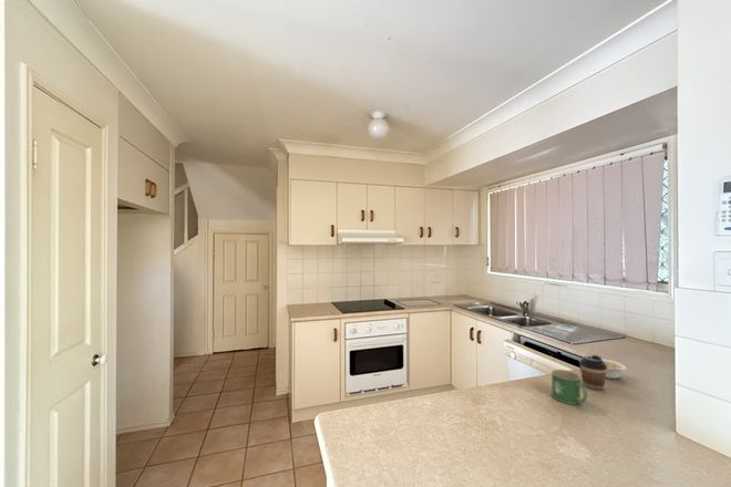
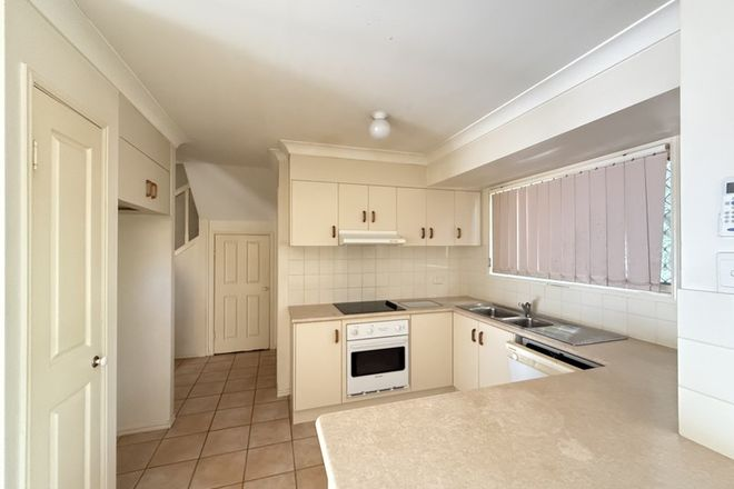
- legume [601,358,627,380]
- mug [550,369,588,405]
- coffee cup [578,354,607,391]
